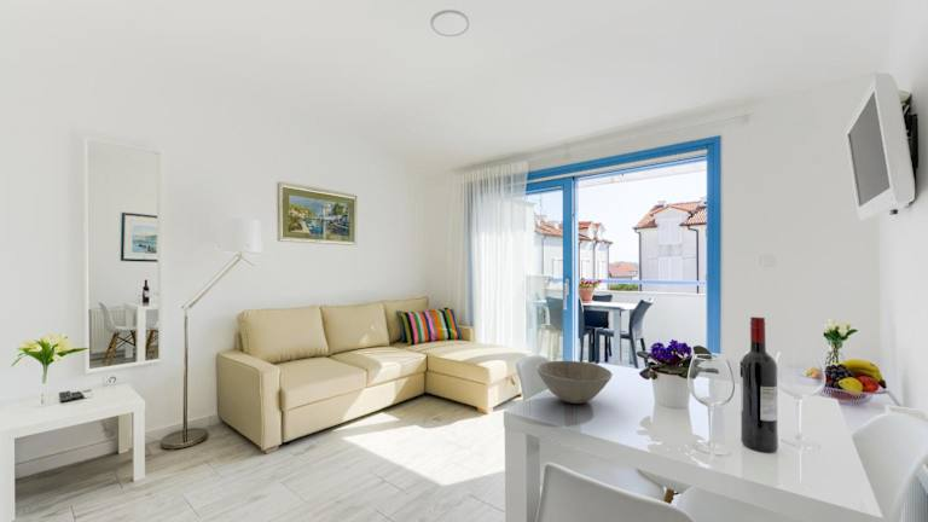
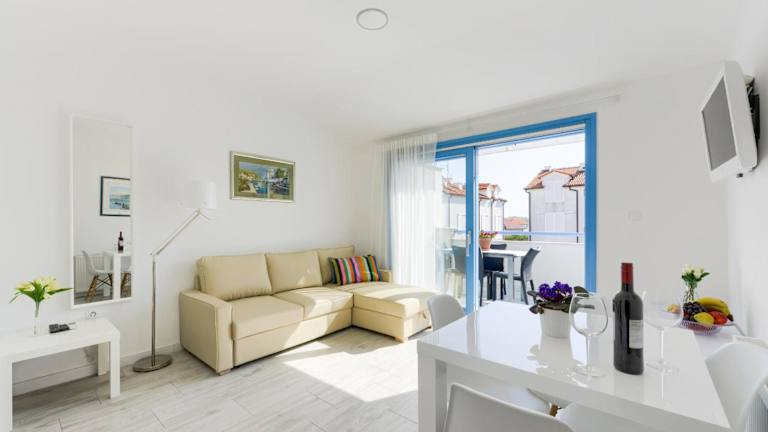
- bowl [534,360,614,405]
